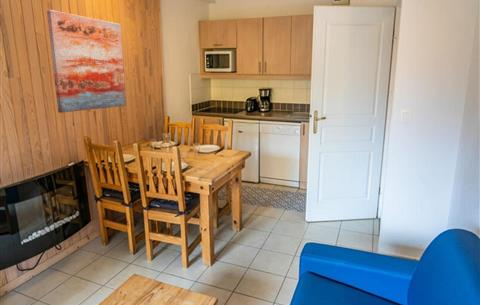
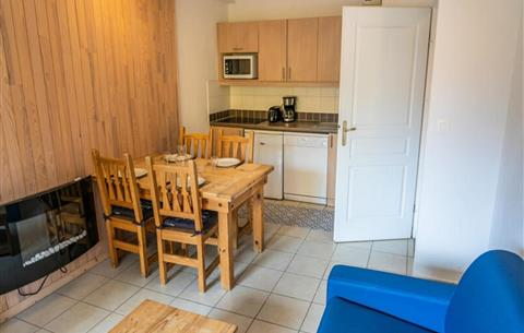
- wall art [46,9,127,114]
